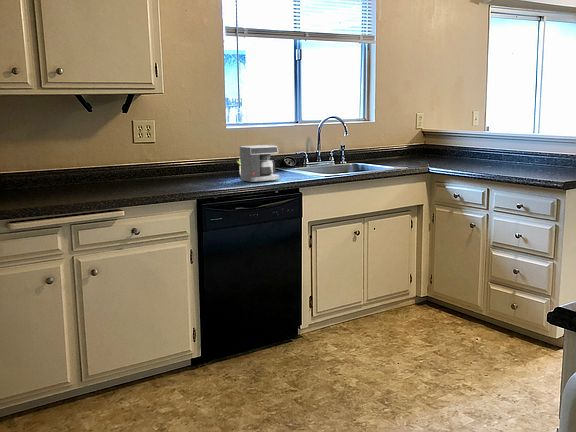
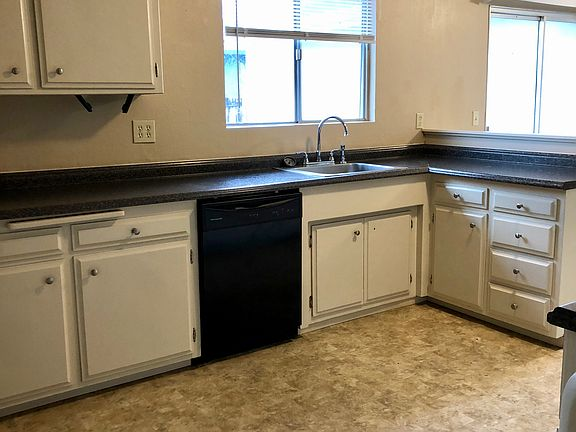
- coffee maker [236,144,280,183]
